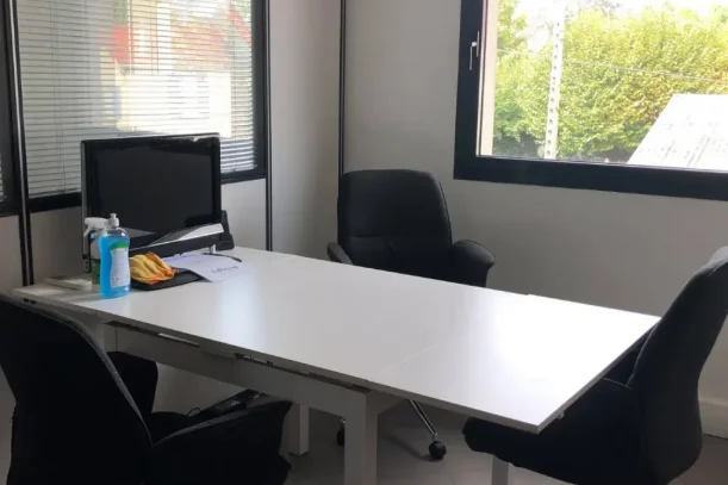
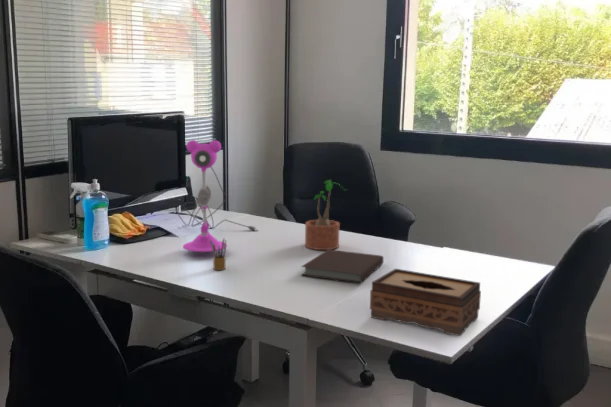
+ desk lamp [177,139,259,253]
+ potted plant [304,179,349,251]
+ tissue box [369,268,482,337]
+ notebook [300,249,384,284]
+ pencil box [210,238,227,271]
